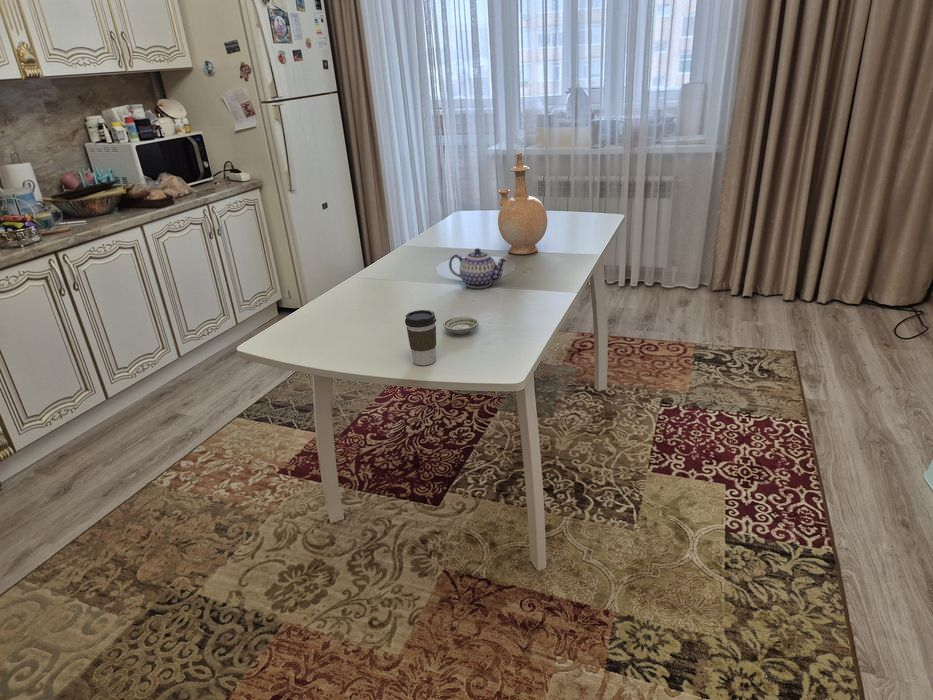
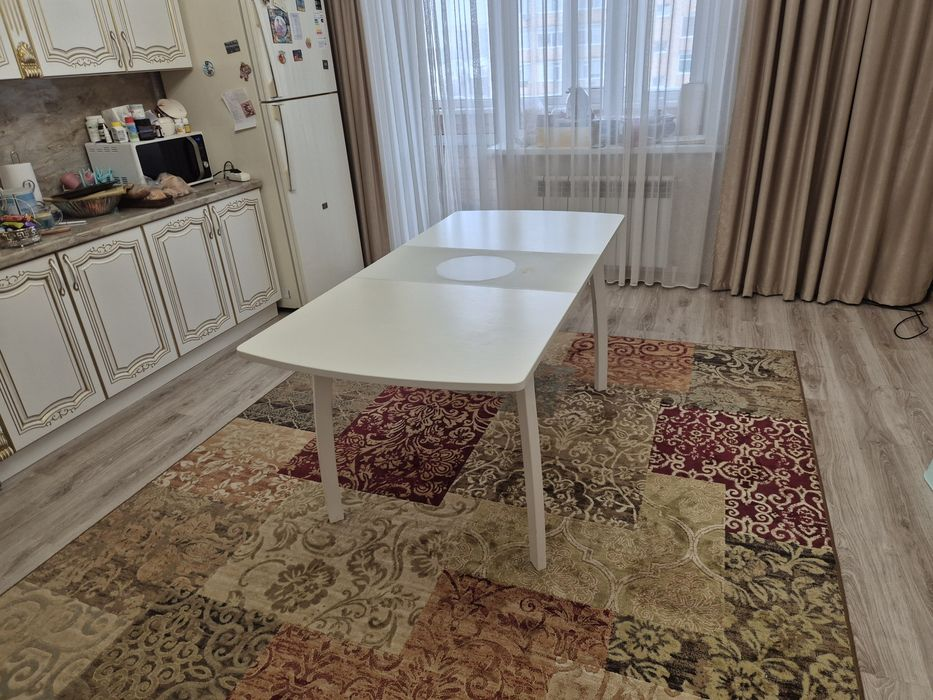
- saucer [442,316,480,335]
- vase [497,152,548,255]
- teapot [448,247,509,289]
- coffee cup [404,309,437,366]
